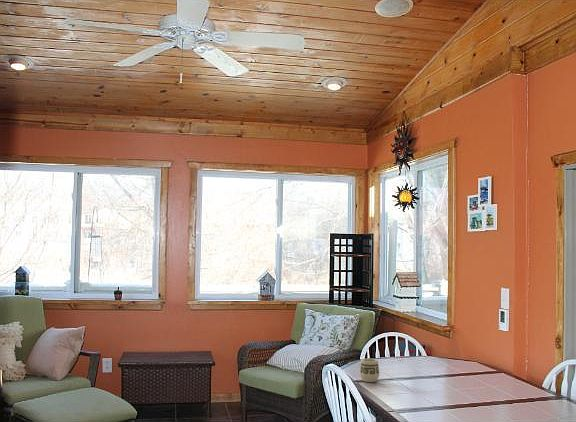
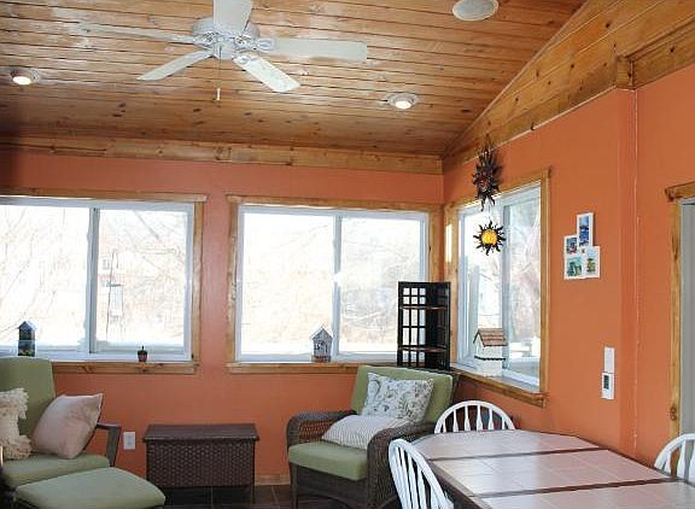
- cup [359,358,380,383]
